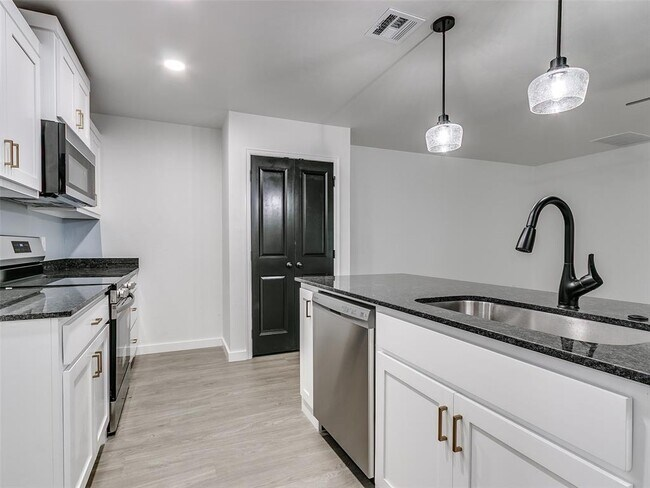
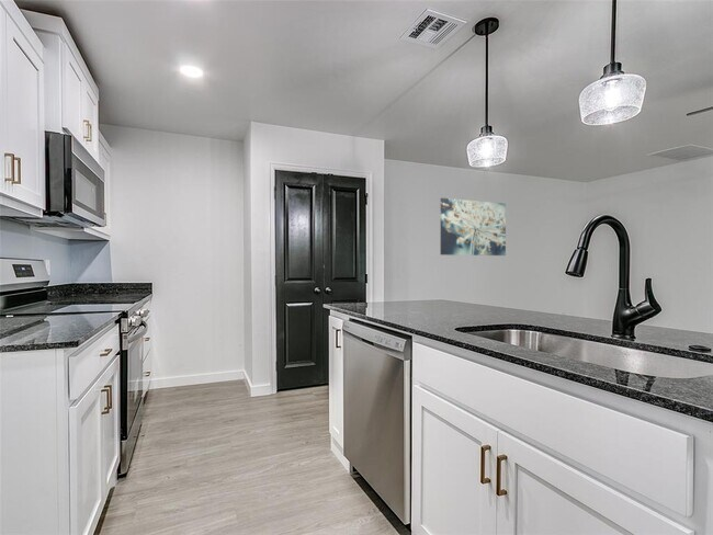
+ wall art [440,197,507,257]
